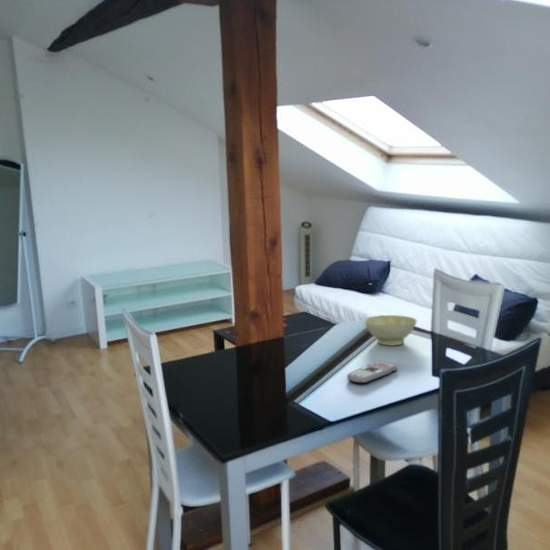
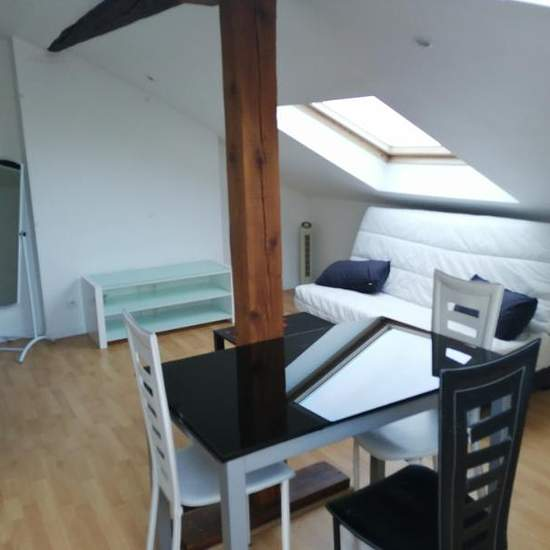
- remote control [346,360,399,384]
- bowl [363,314,418,347]
